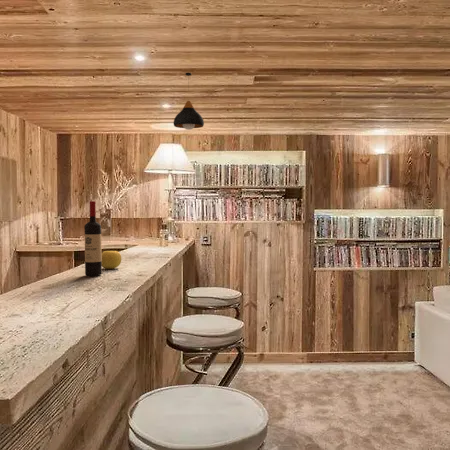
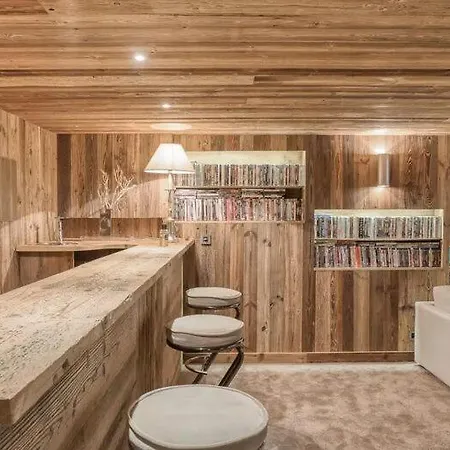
- fruit [101,250,123,270]
- pendant light [173,72,205,131]
- wine bottle [84,200,103,277]
